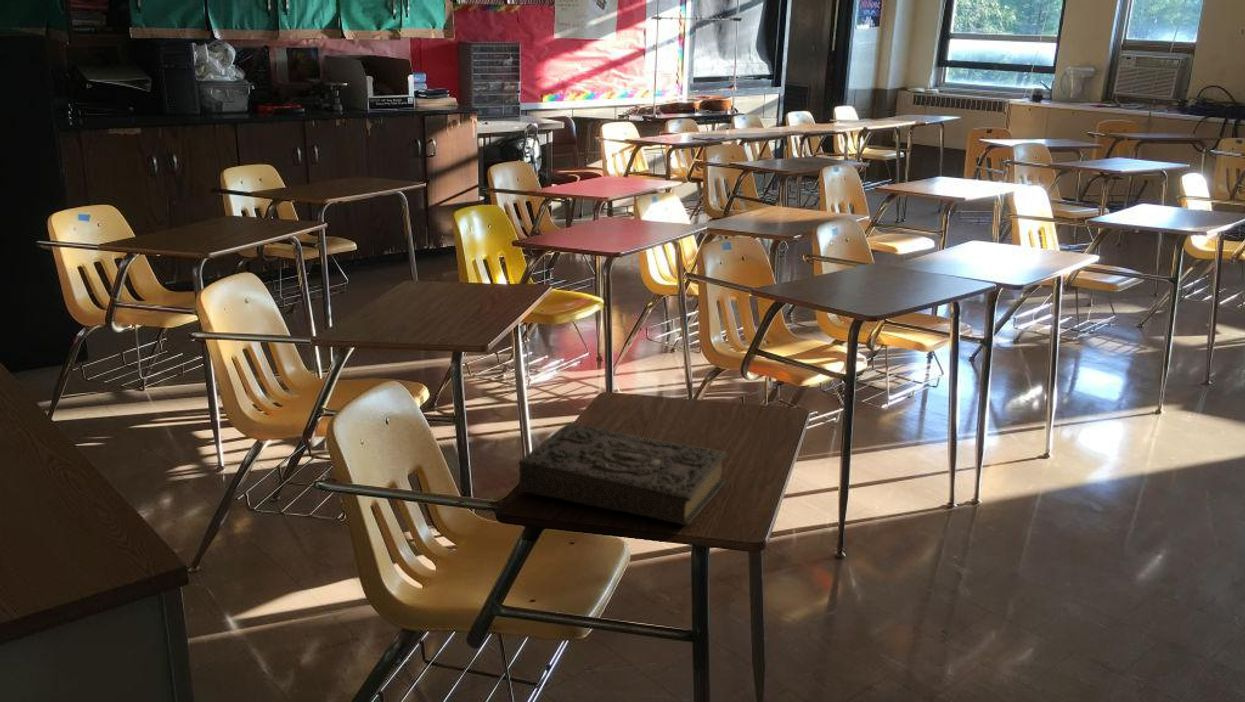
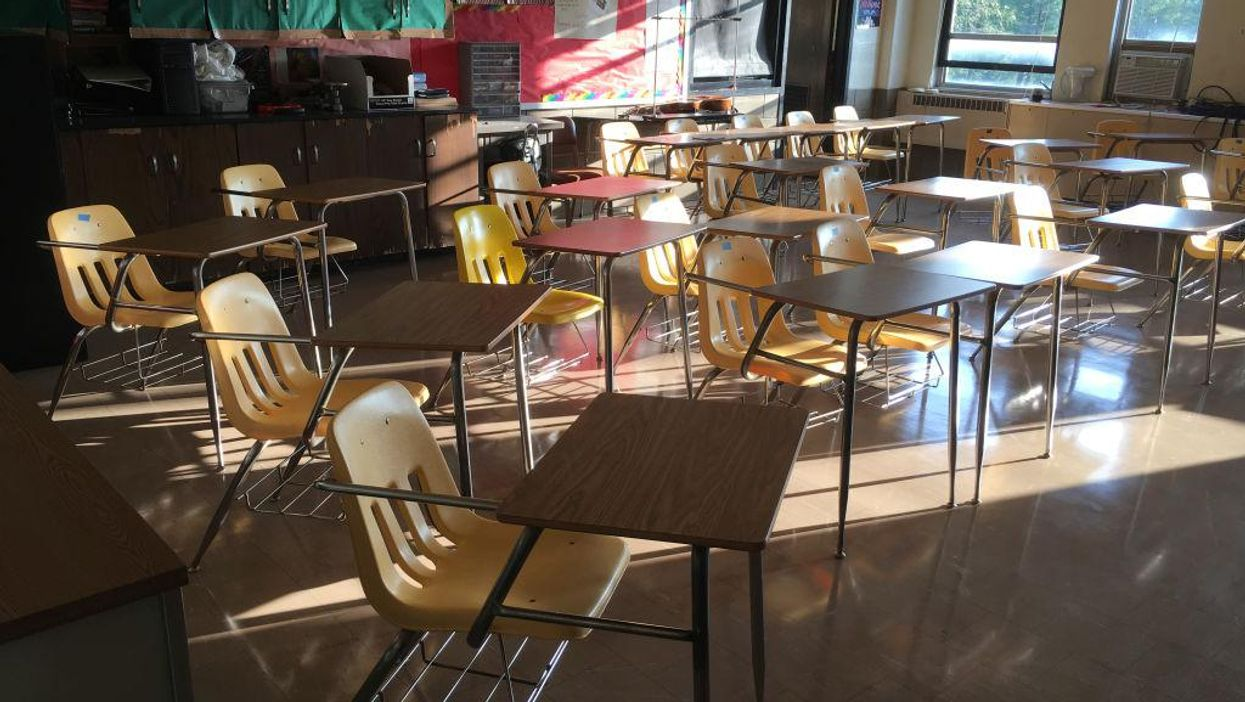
- book [517,422,728,527]
